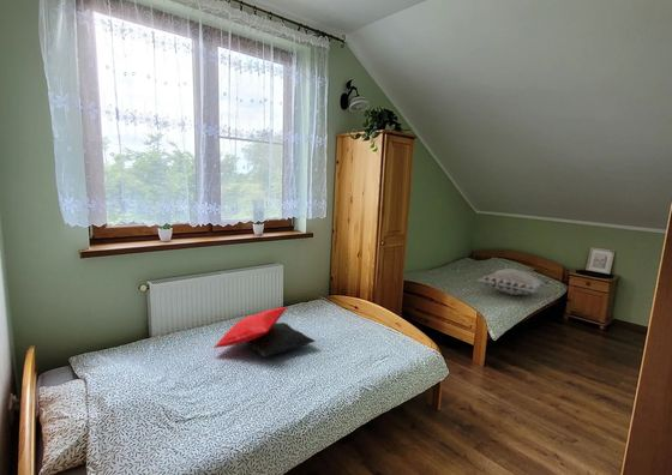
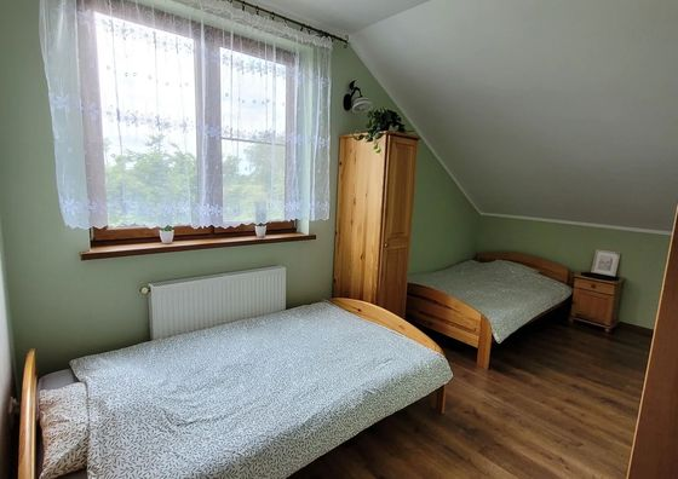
- cushion [212,306,316,359]
- decorative pillow [476,267,550,296]
